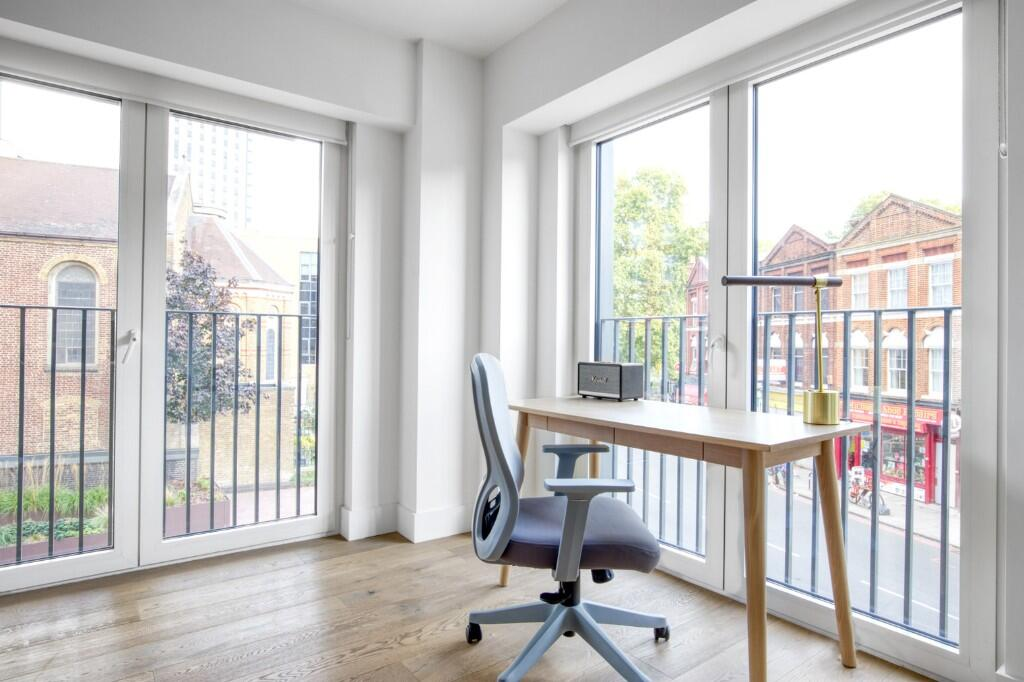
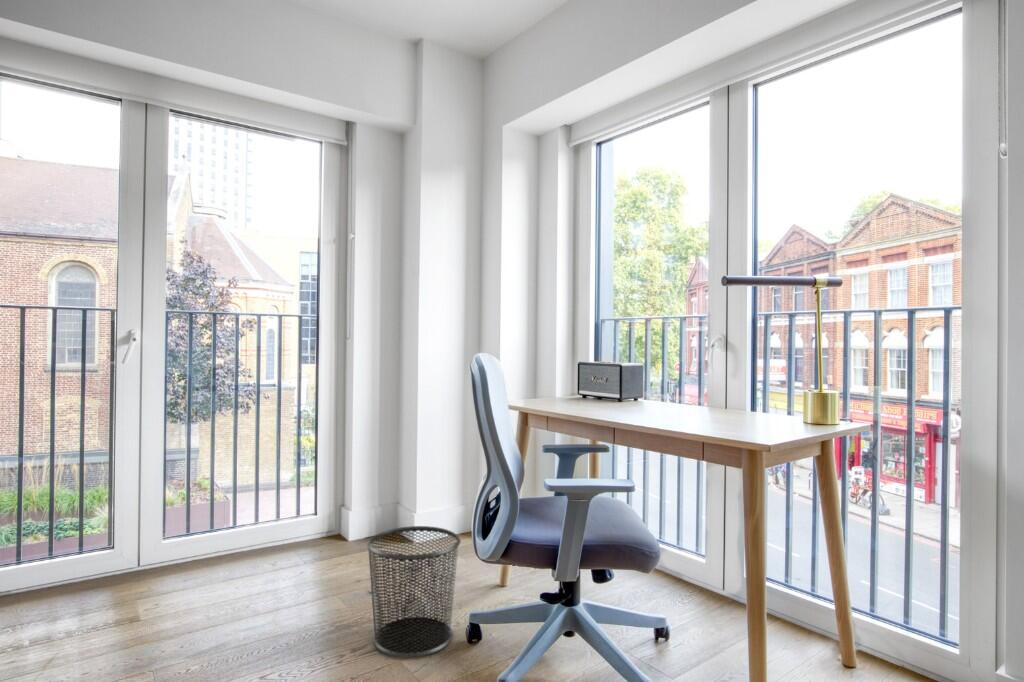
+ waste bin [366,525,462,659]
